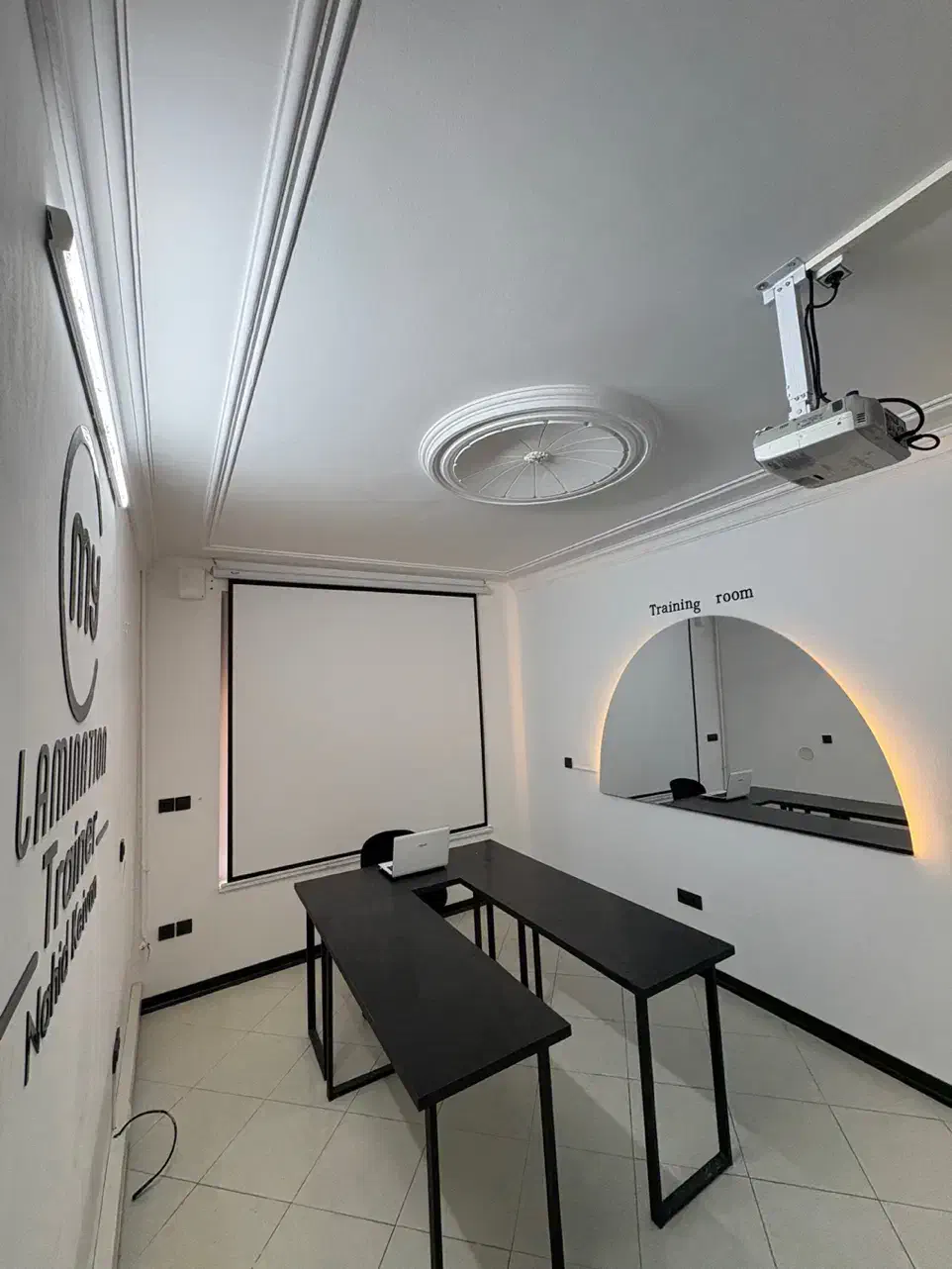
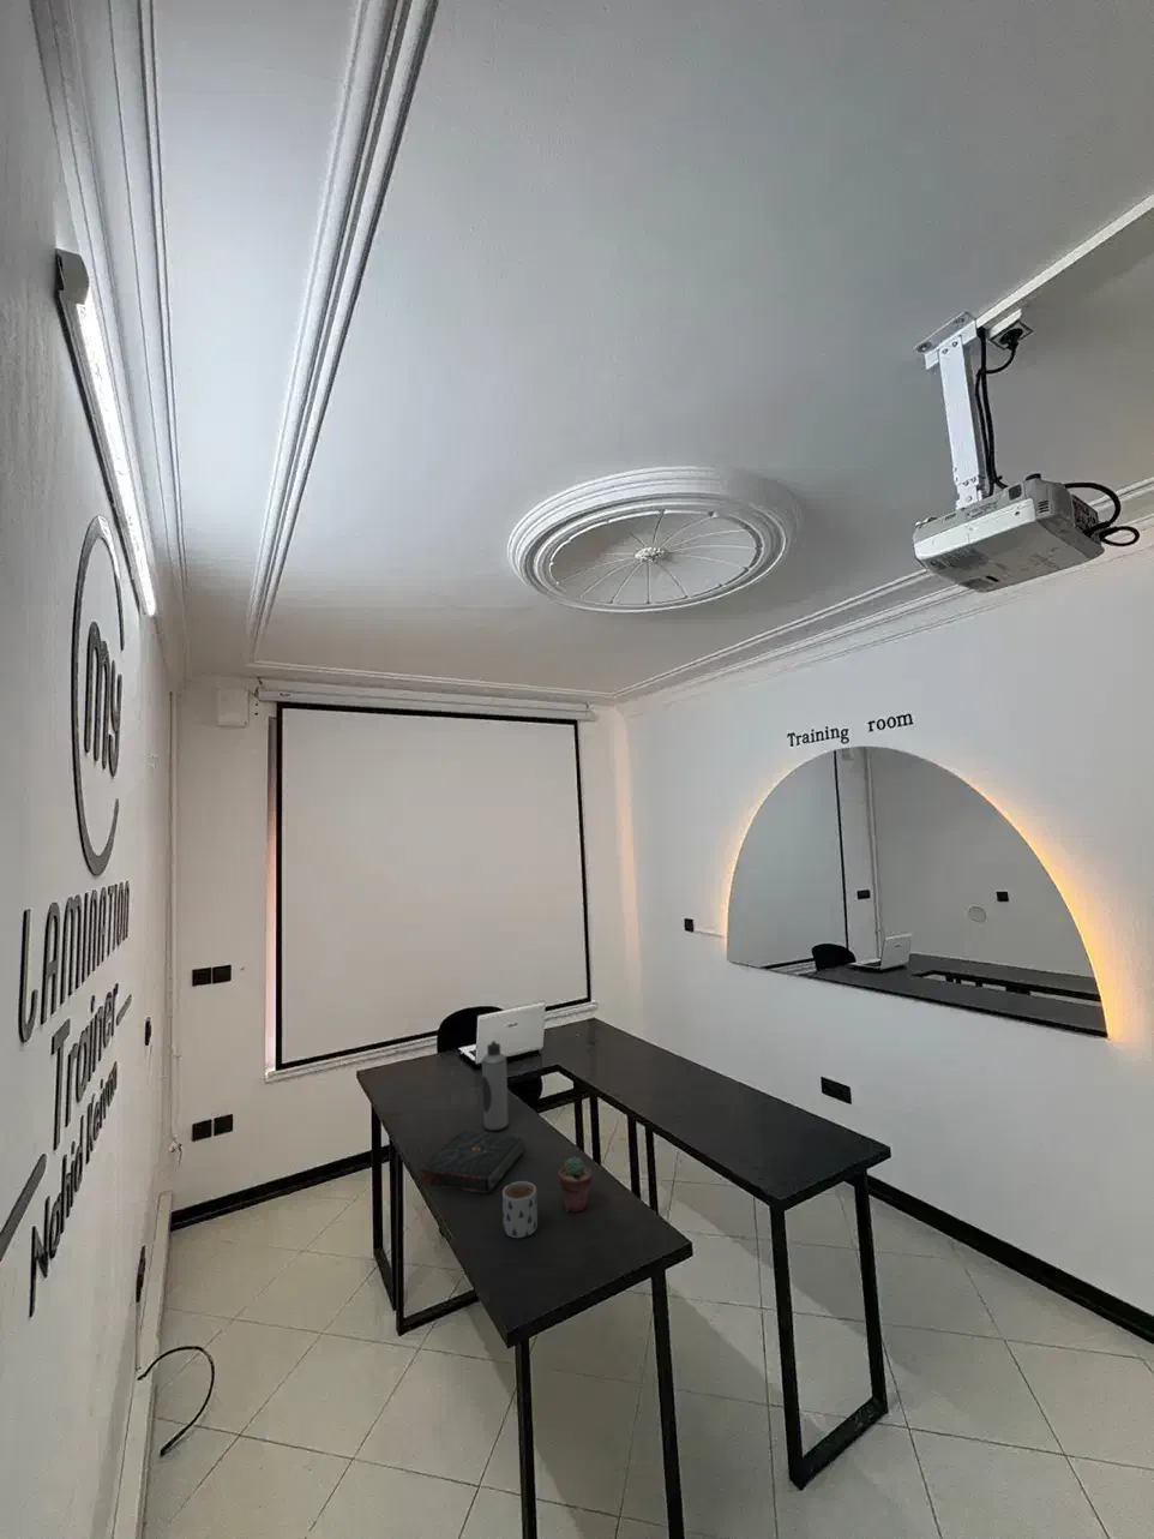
+ mug [502,1180,538,1239]
+ water bottle [481,1039,509,1132]
+ potted succulent [558,1155,594,1214]
+ book [417,1128,525,1195]
